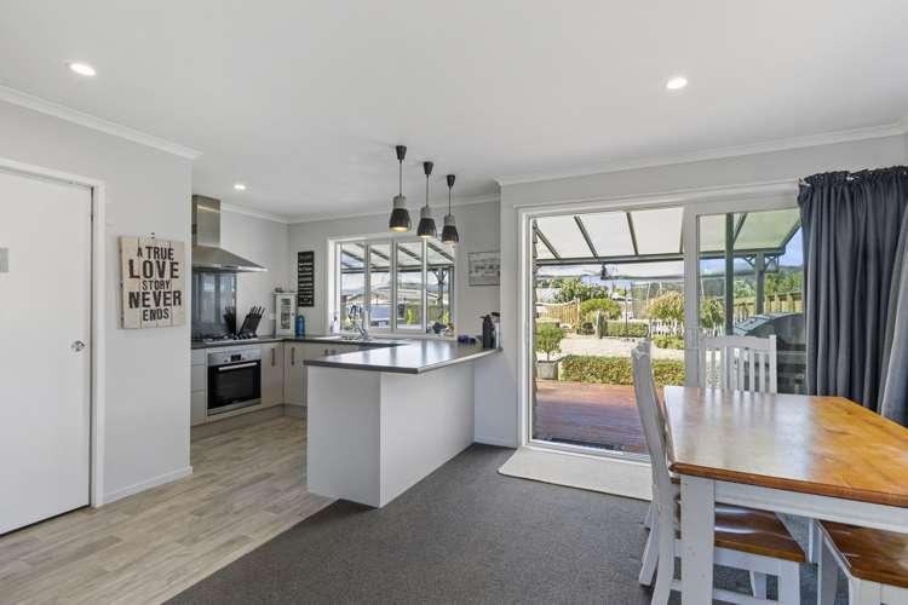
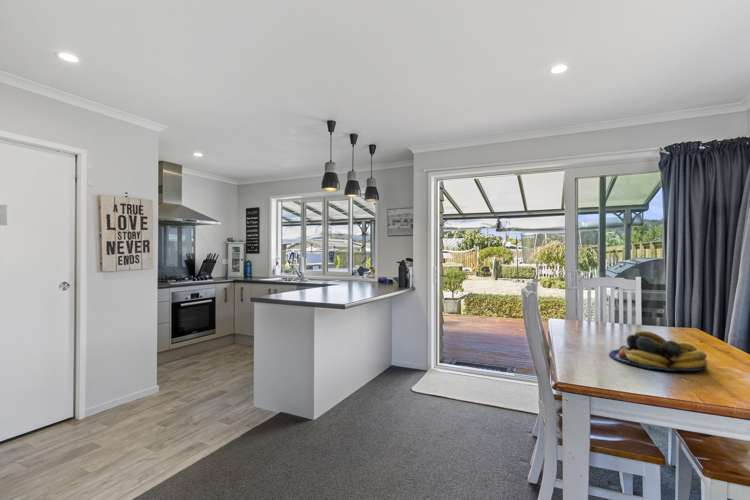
+ fruit bowl [608,330,709,372]
